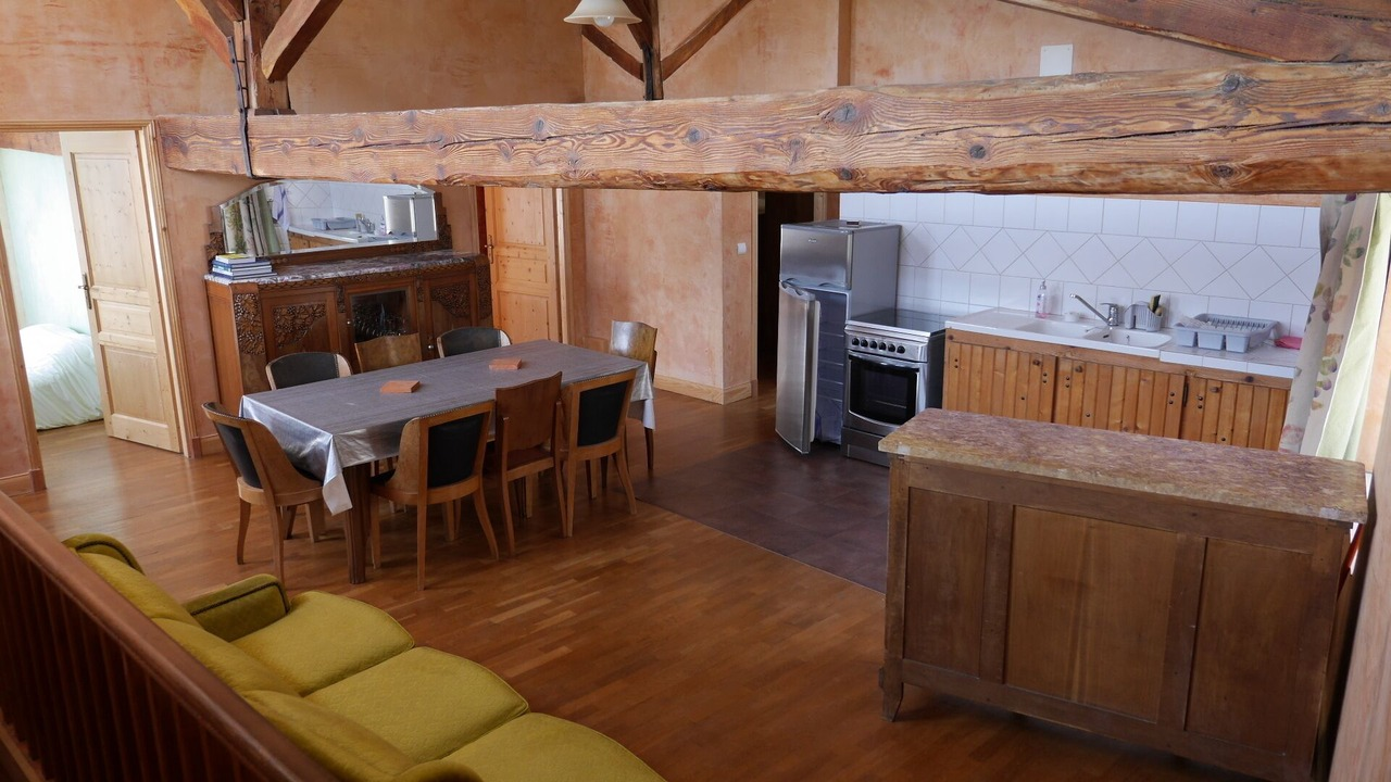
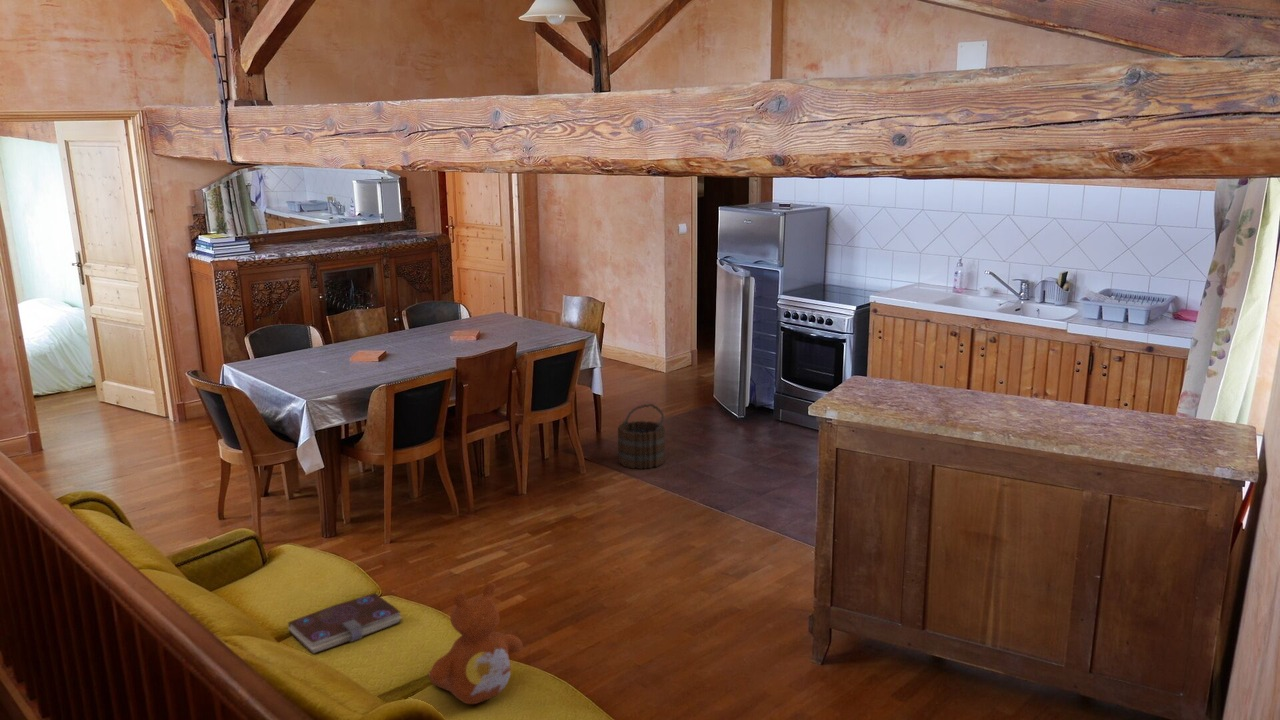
+ teddy bear [428,582,524,705]
+ bucket [617,403,666,470]
+ book [287,592,404,655]
